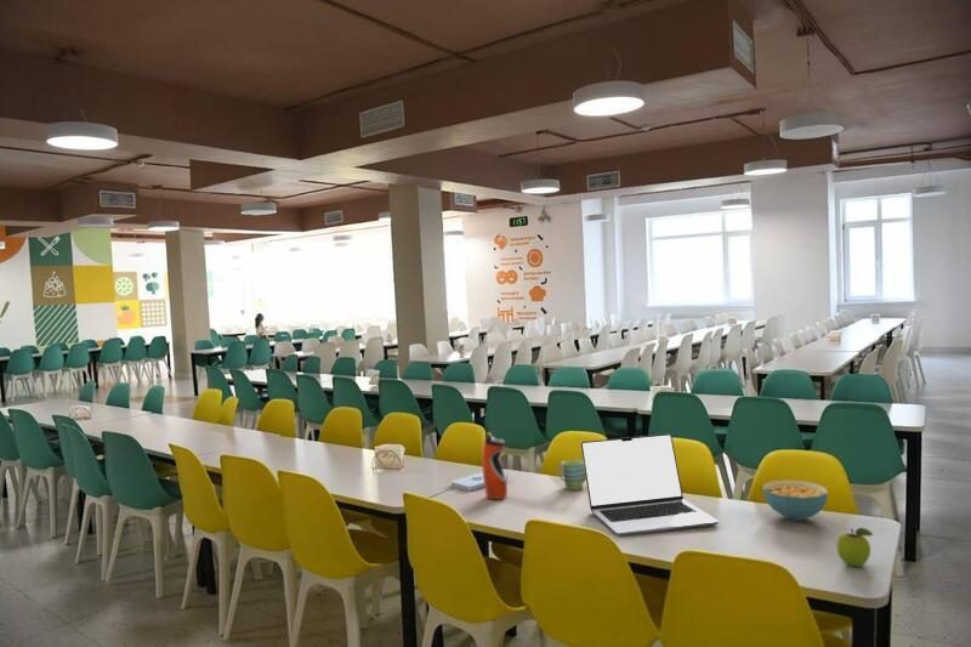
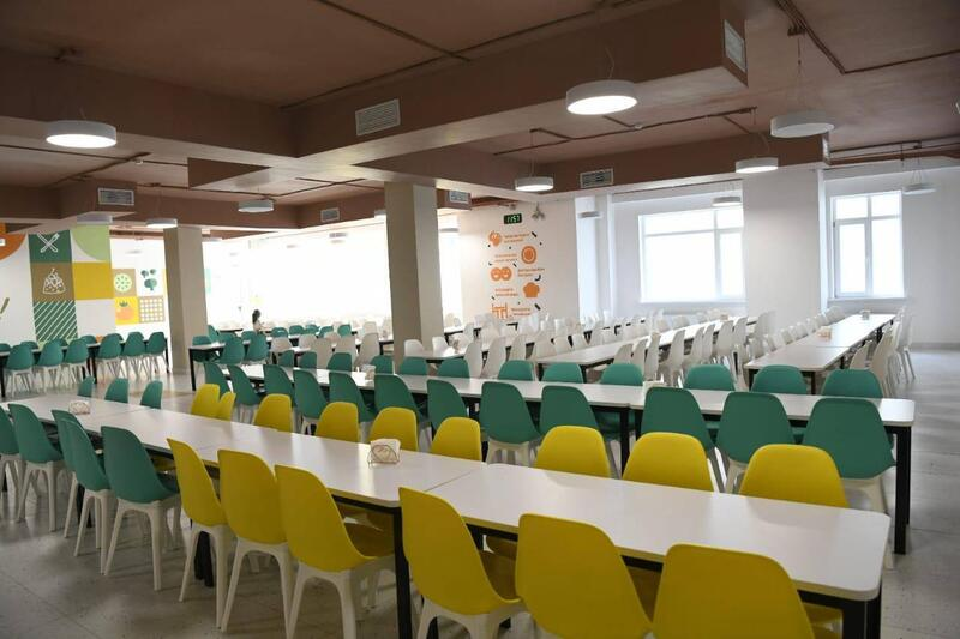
- water bottle [481,431,509,500]
- cereal bowl [762,479,829,522]
- notepad [449,471,509,493]
- mug [556,459,586,492]
- laptop [580,433,720,538]
- fruit [836,527,874,568]
